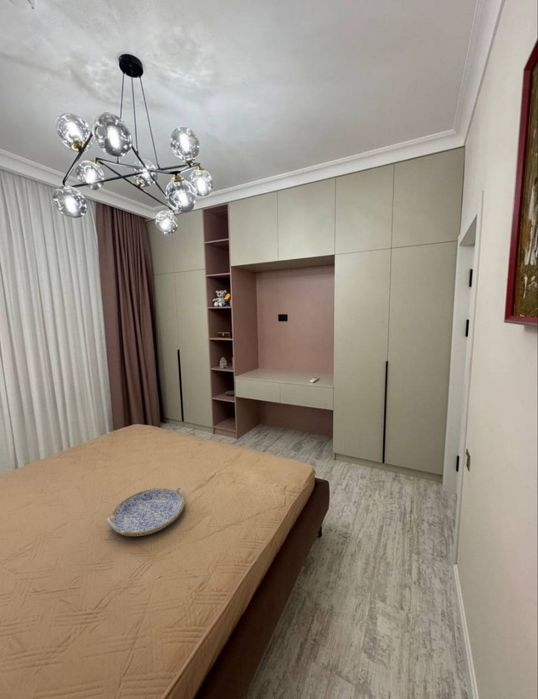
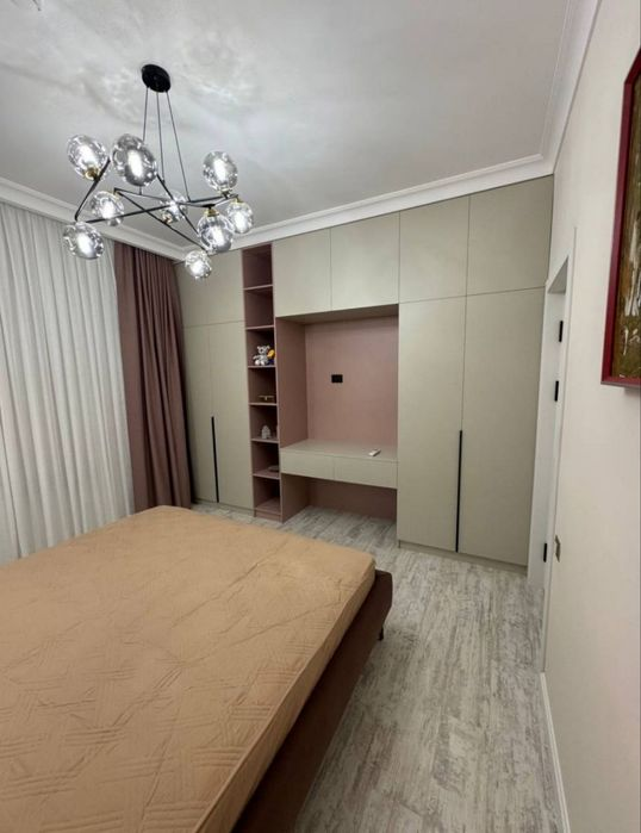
- serving tray [106,486,186,537]
